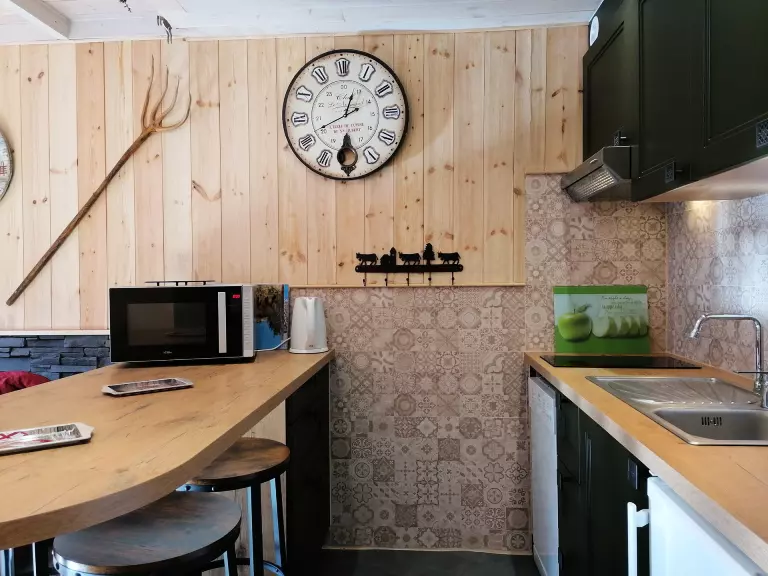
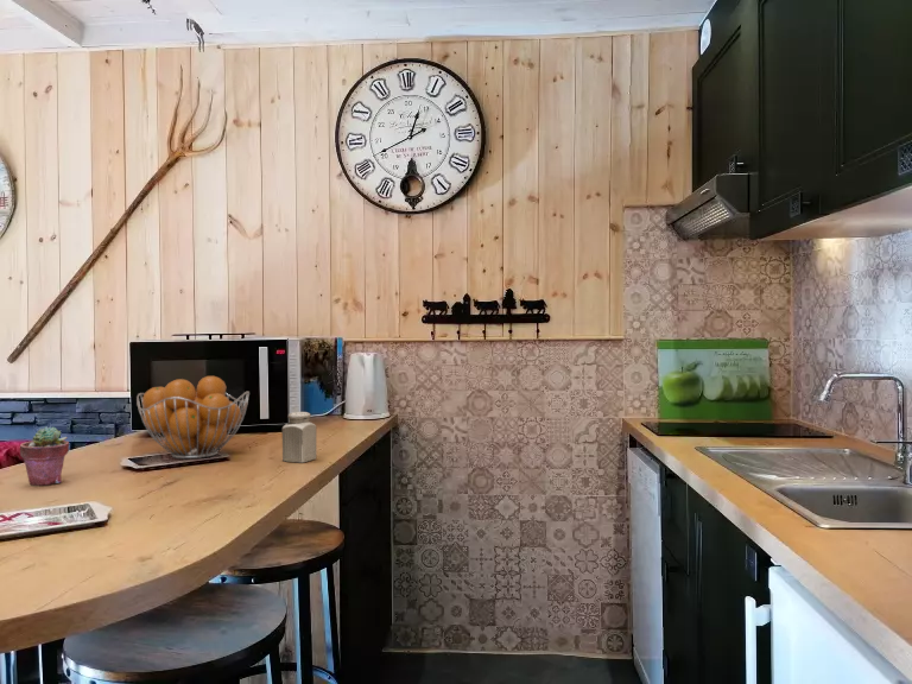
+ fruit basket [135,375,251,460]
+ potted succulent [19,425,70,487]
+ salt shaker [280,411,317,463]
